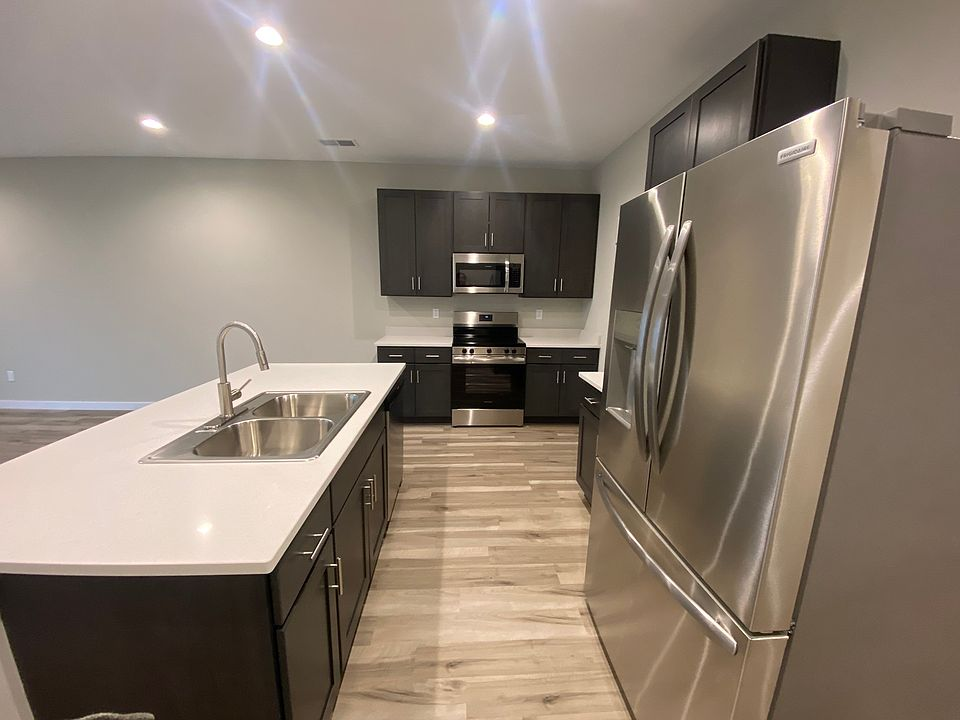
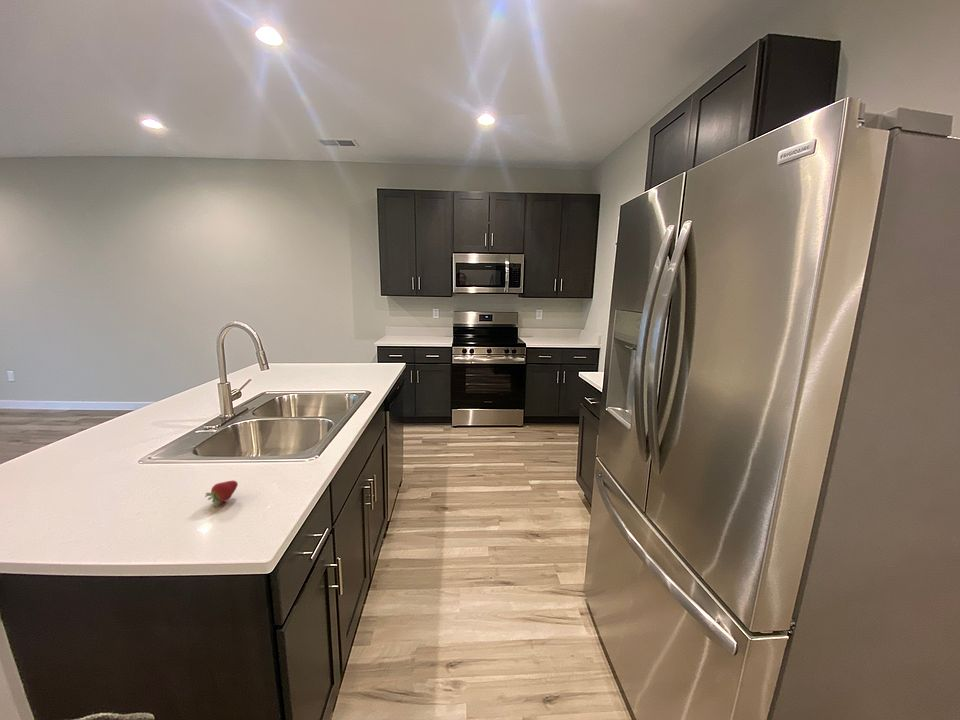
+ fruit [204,480,239,508]
